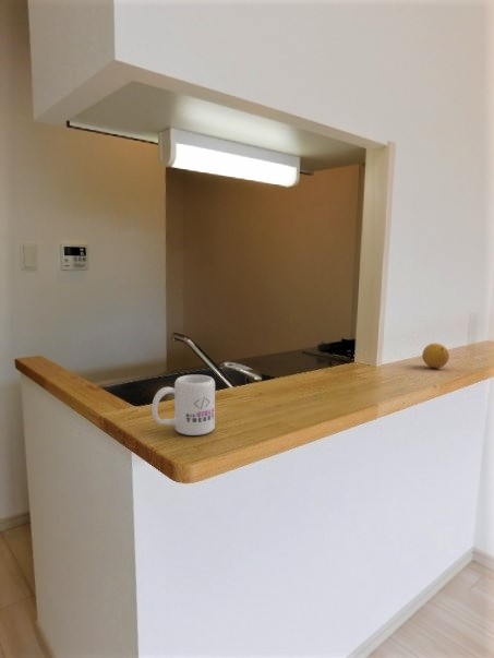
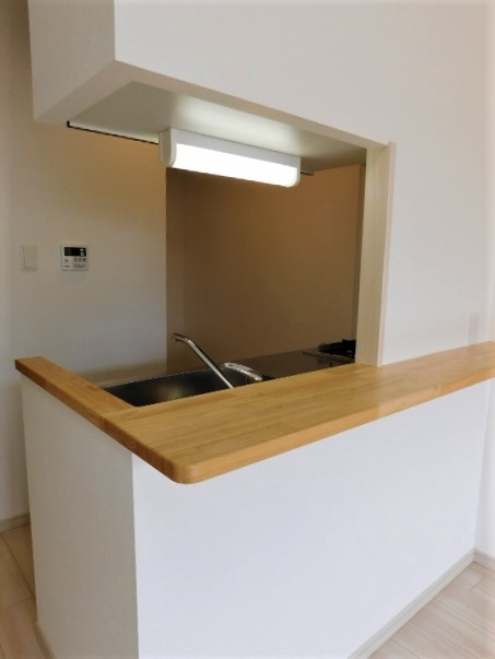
- mug [150,374,216,436]
- fruit [421,343,450,369]
